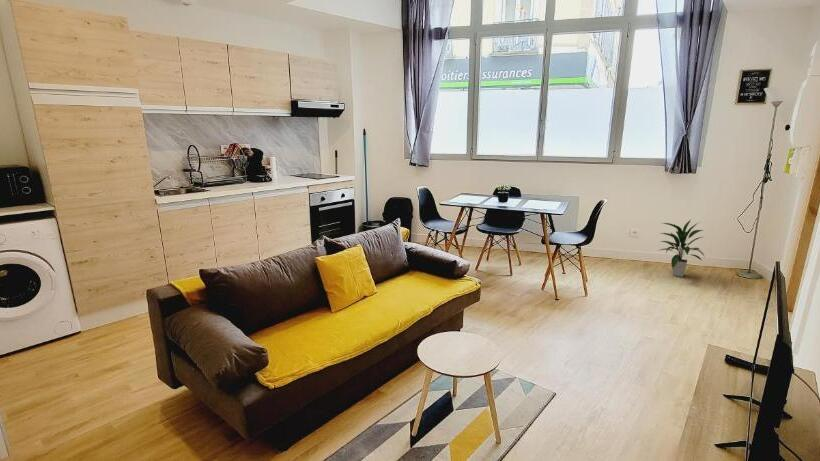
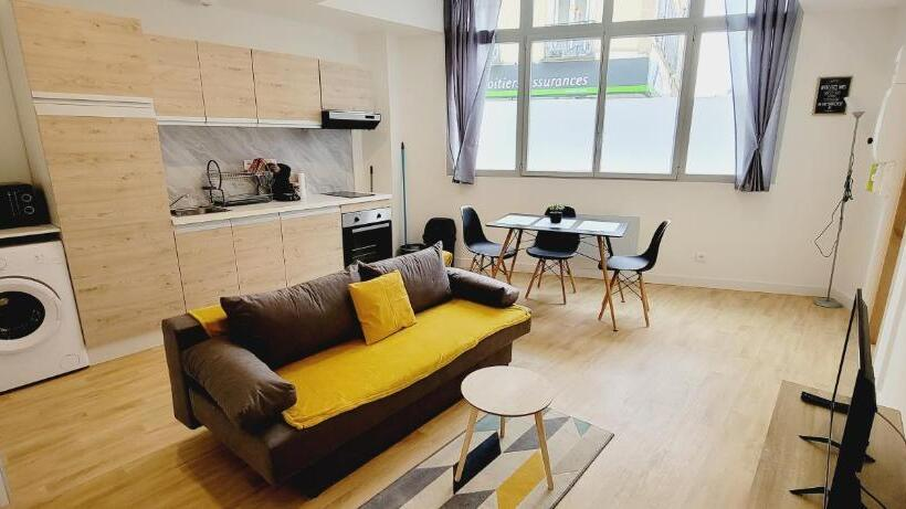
- indoor plant [657,219,706,278]
